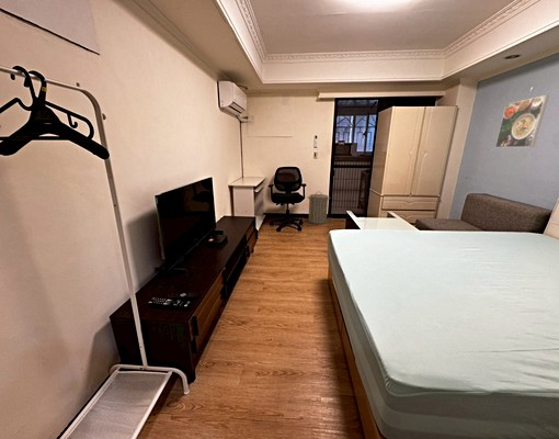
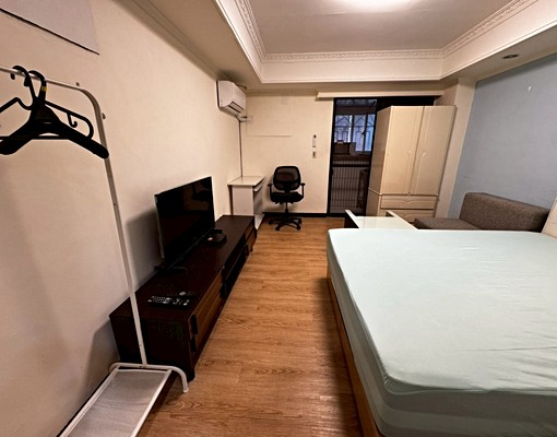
- laundry hamper [306,191,331,225]
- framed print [494,94,550,148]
